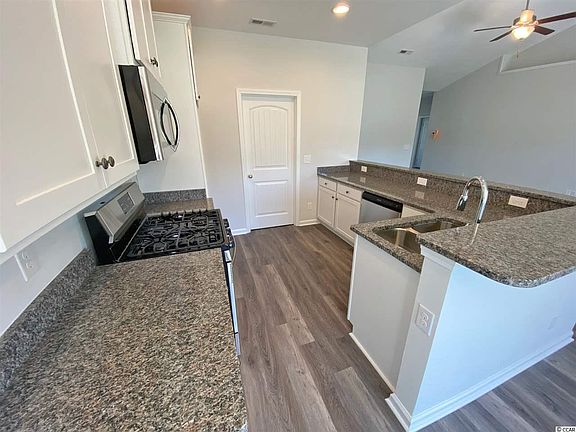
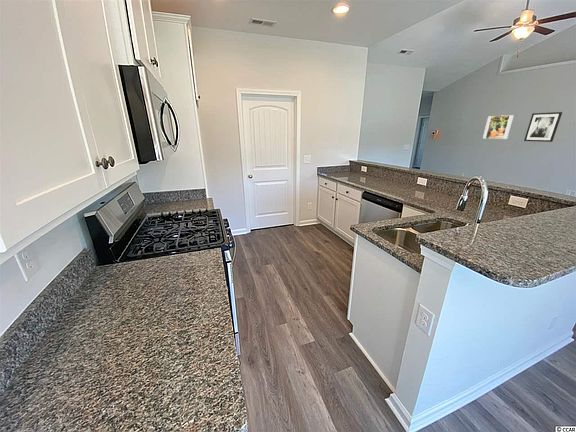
+ wall art [523,111,563,143]
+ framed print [482,114,515,140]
